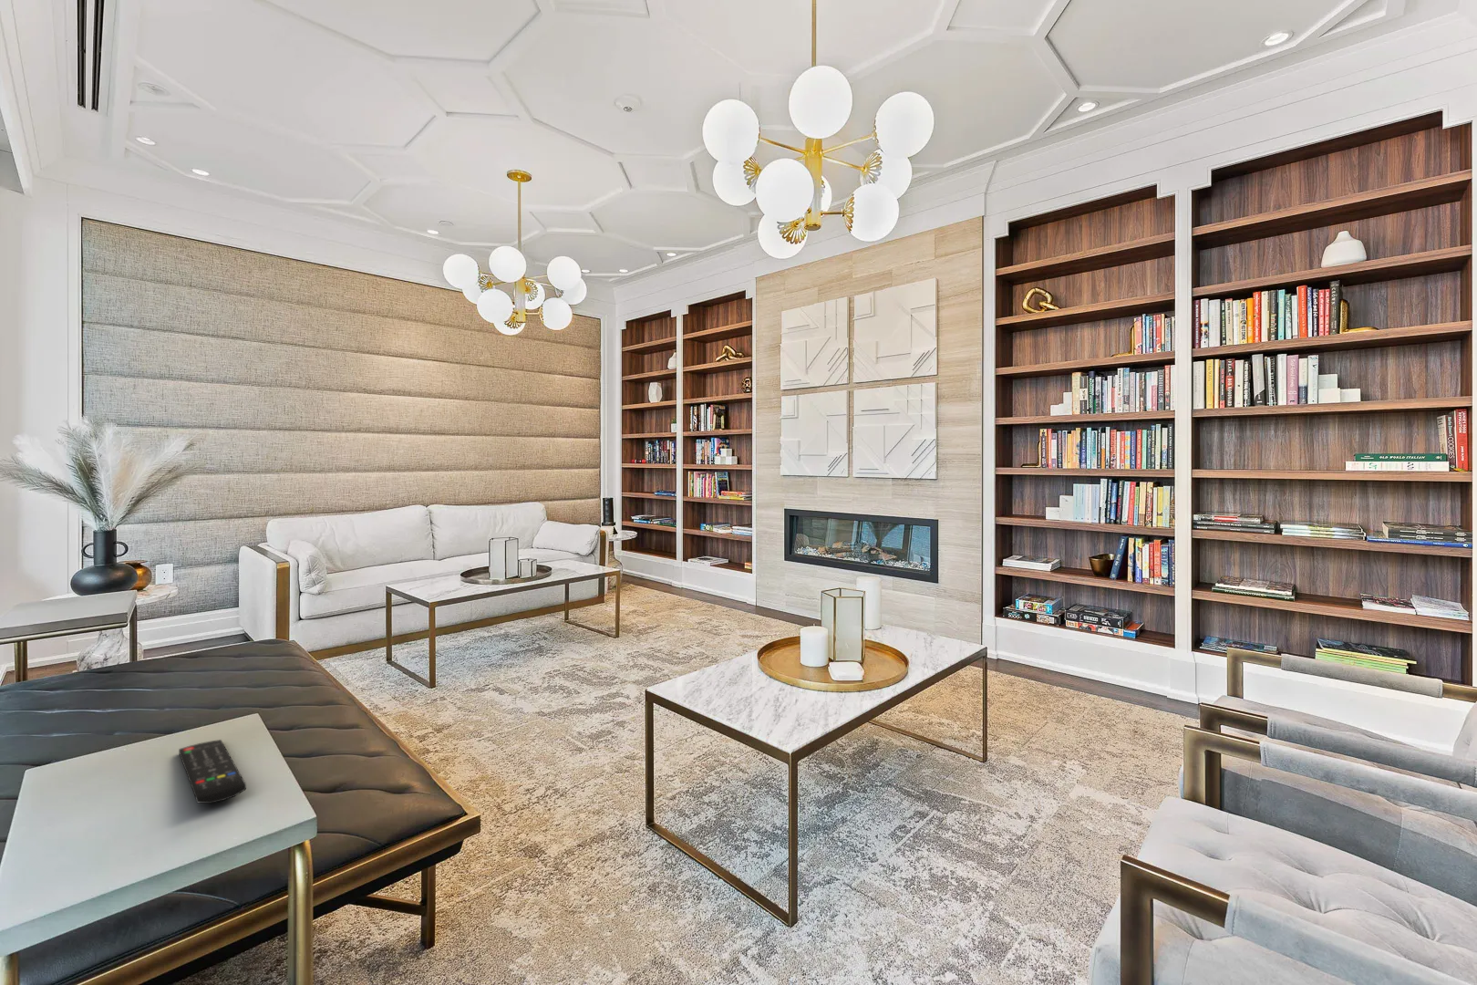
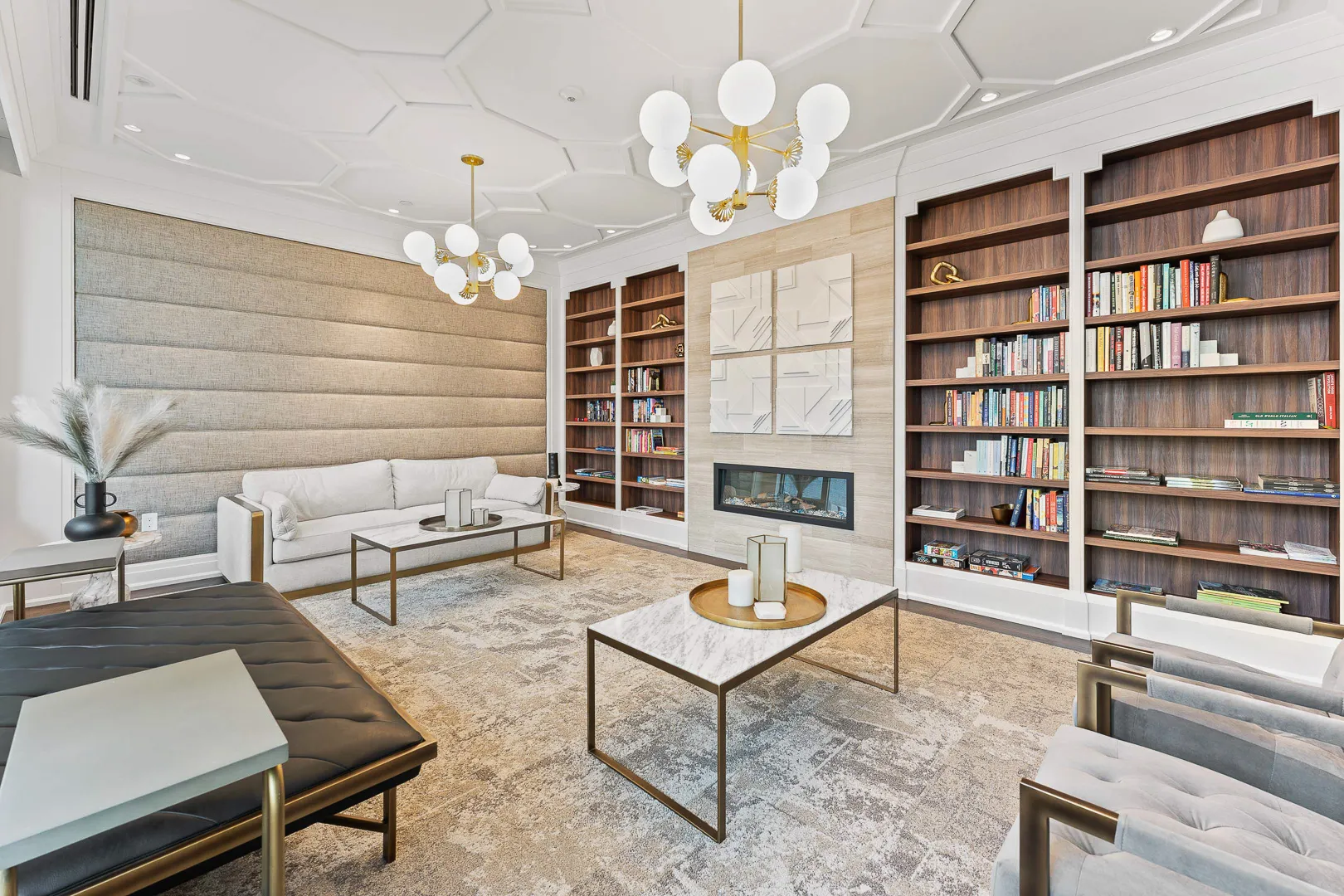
- remote control [178,739,247,805]
